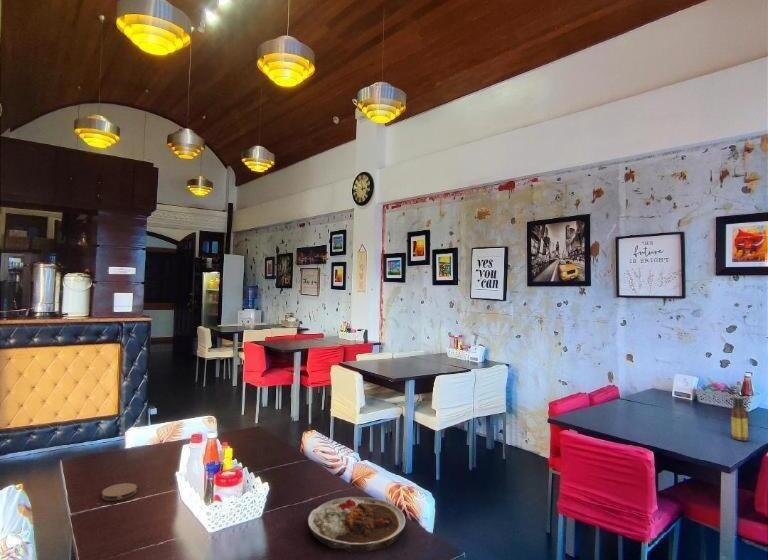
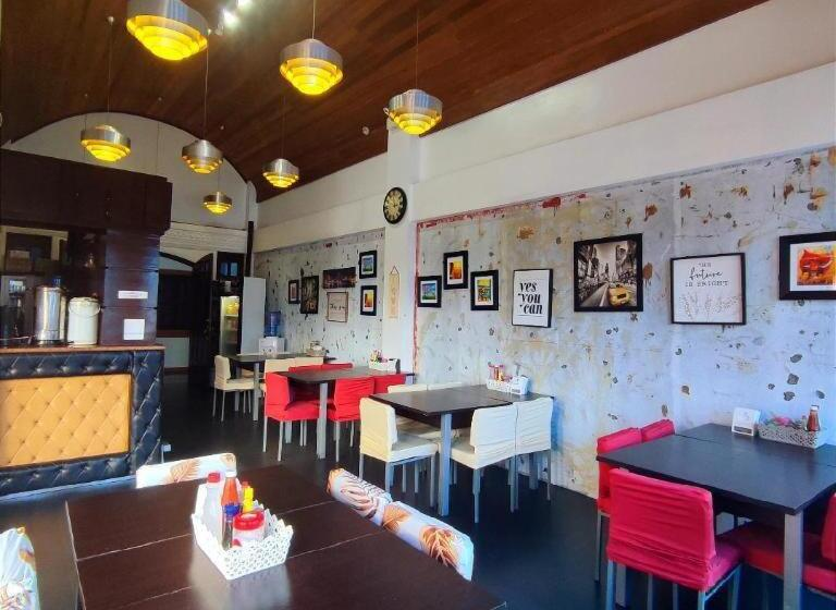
- plate [307,496,406,553]
- sauce bottle [730,396,749,442]
- coaster [101,482,138,502]
